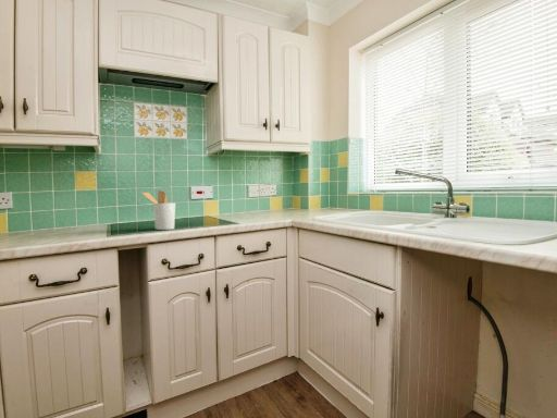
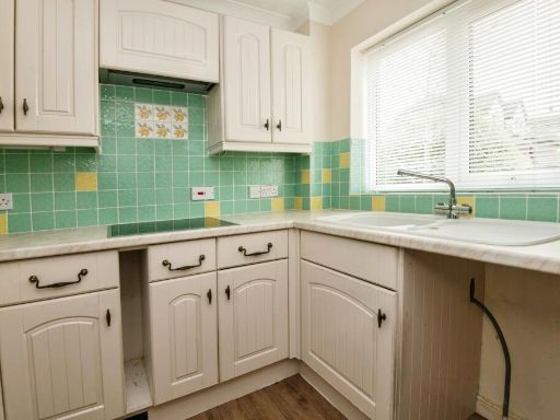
- utensil holder [140,189,176,231]
